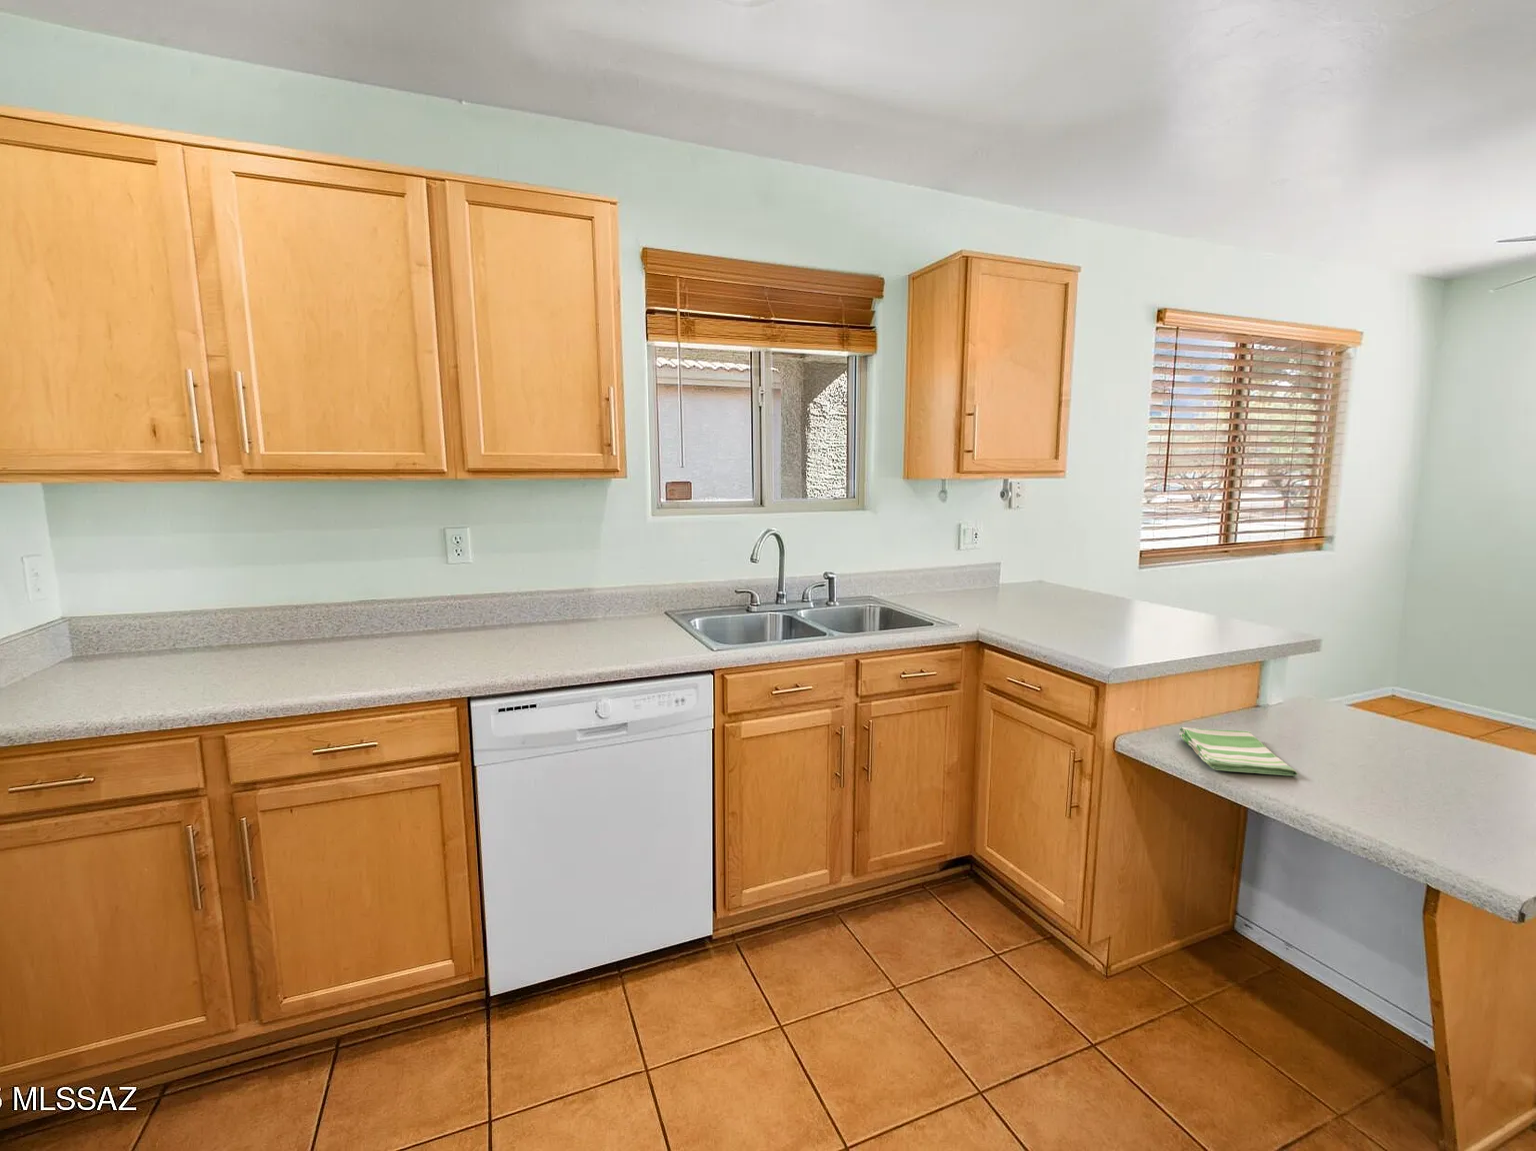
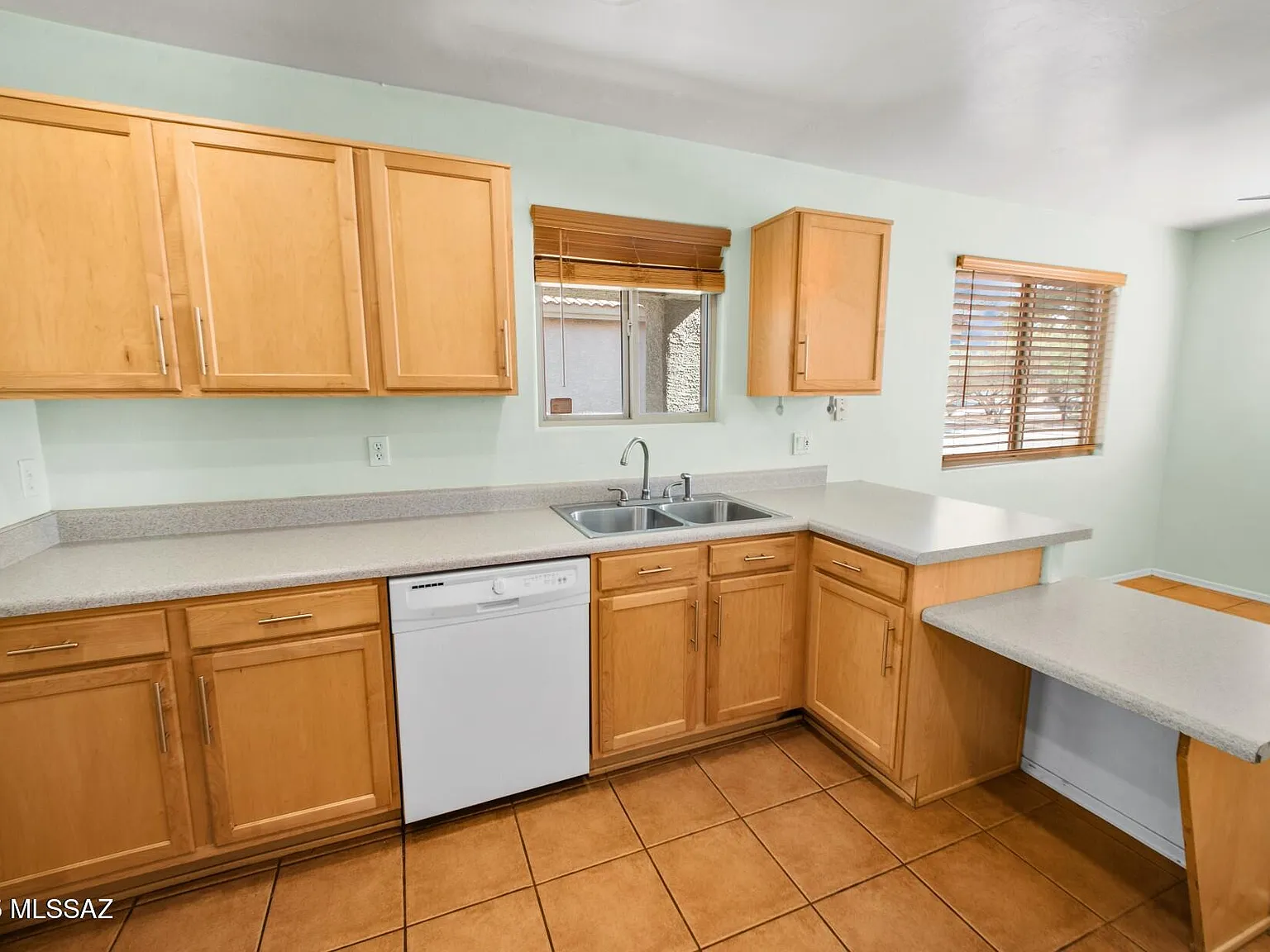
- dish towel [1178,727,1299,776]
